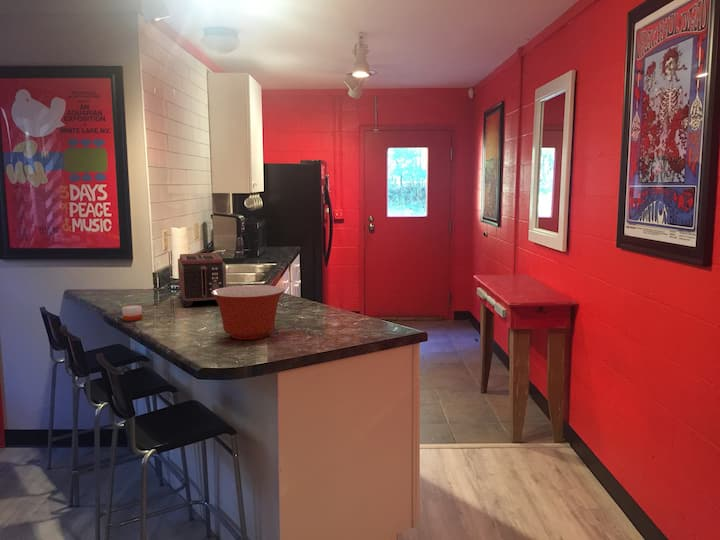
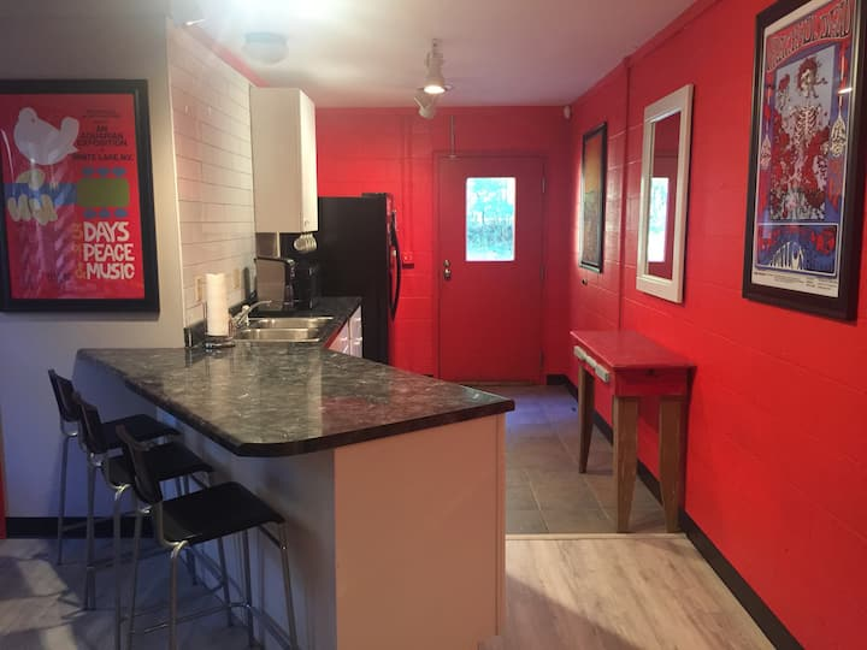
- mixing bowl [211,284,285,341]
- candle [121,301,143,322]
- toaster [177,252,227,308]
